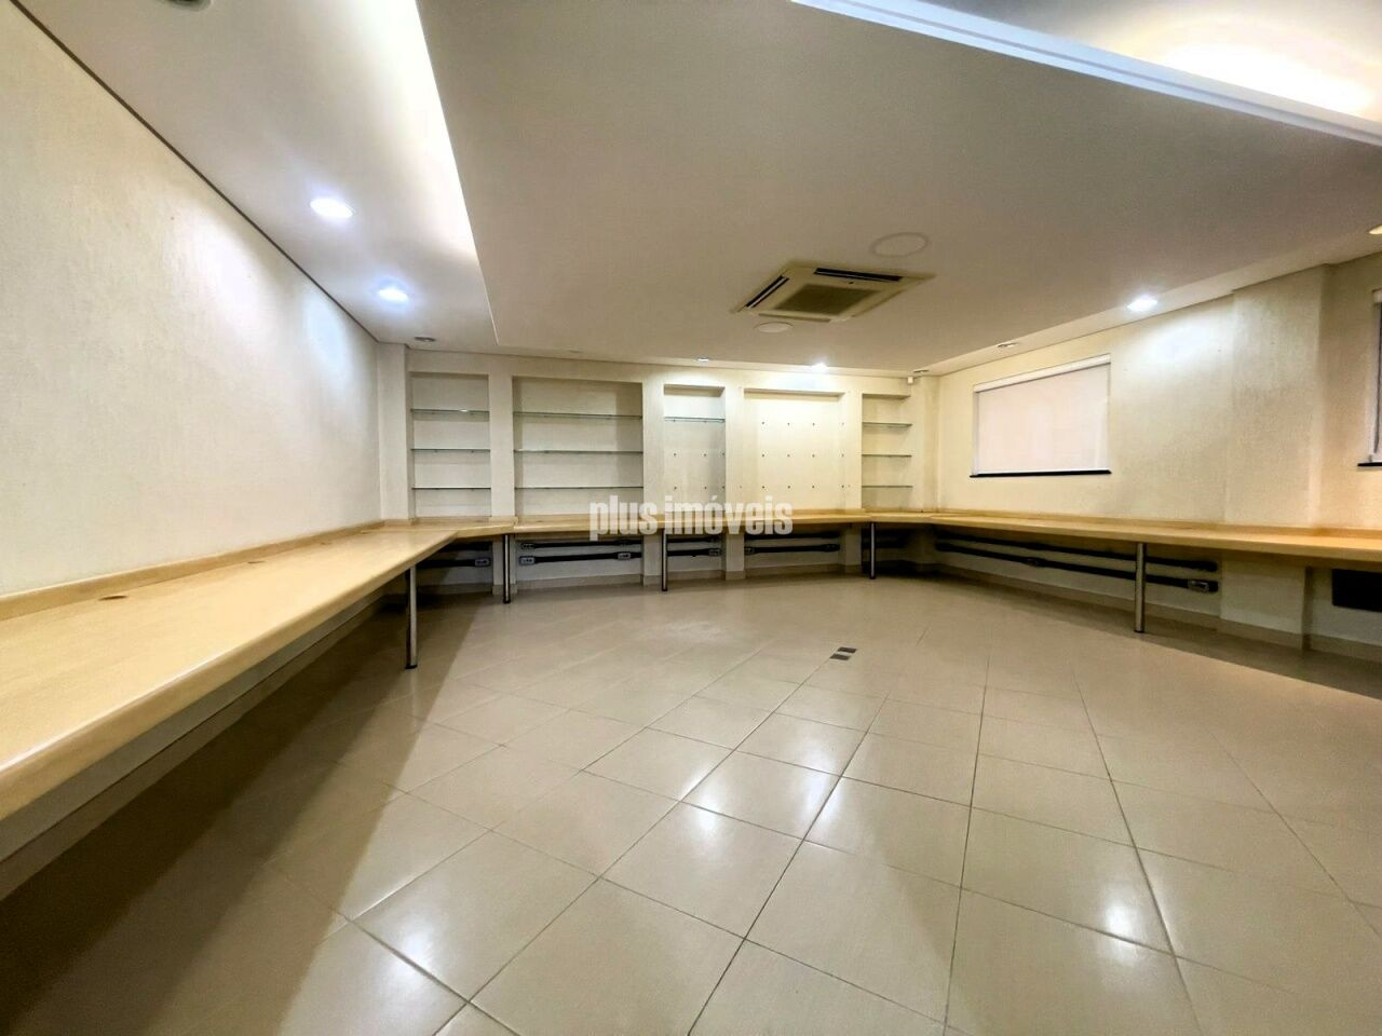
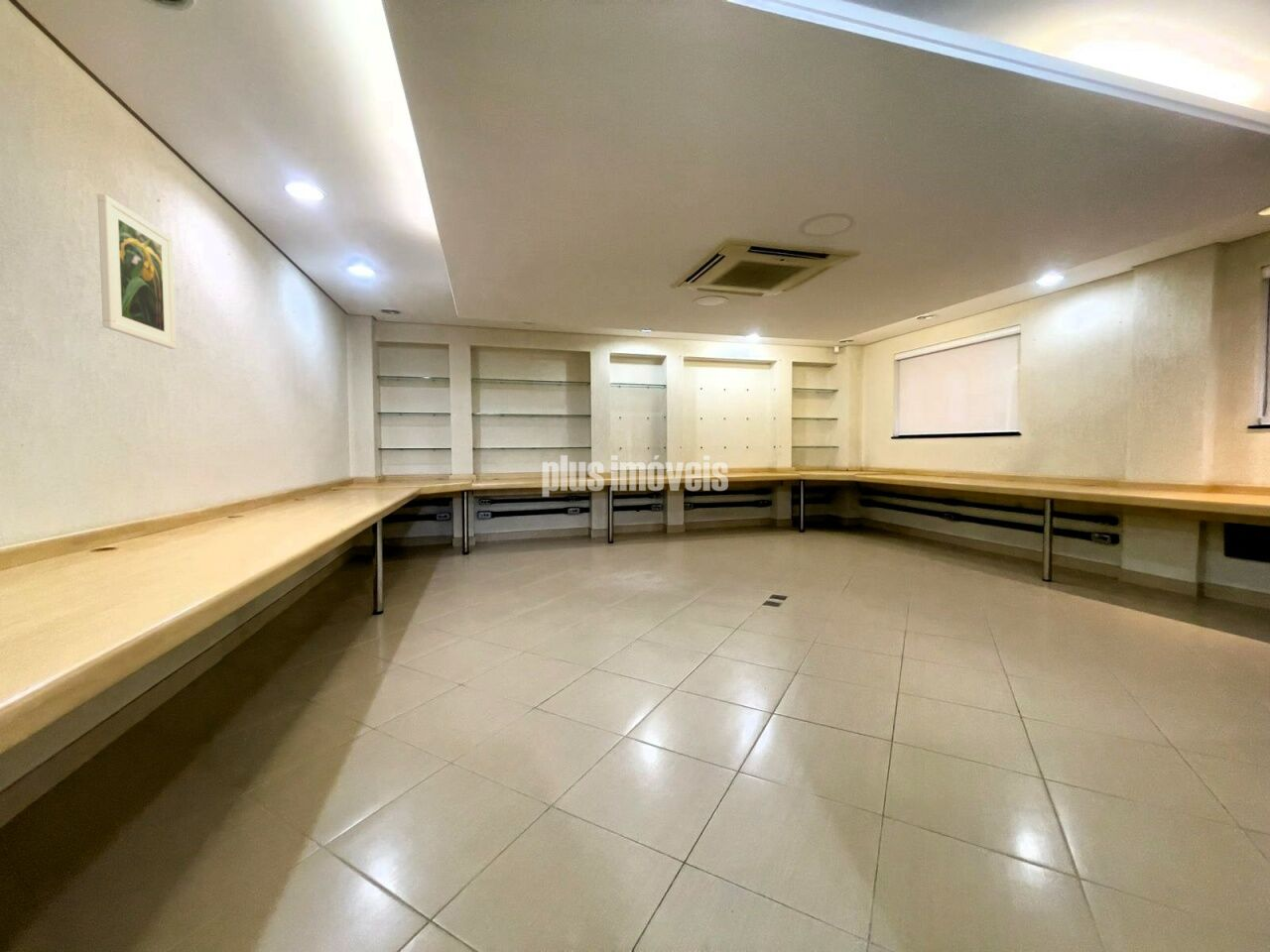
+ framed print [97,192,178,350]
